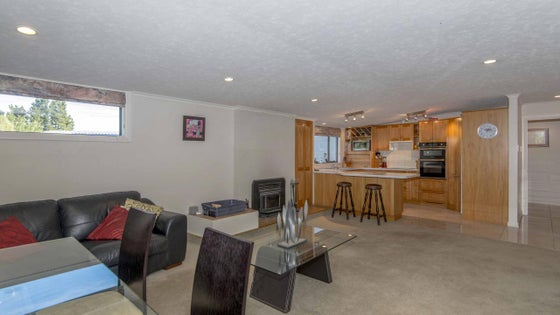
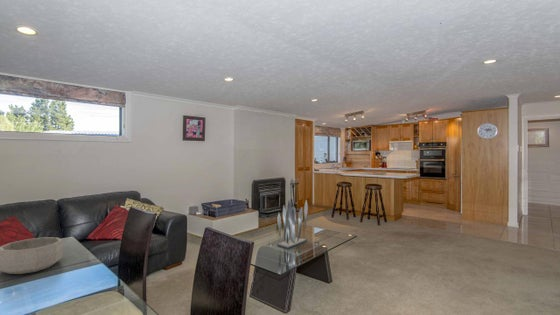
+ decorative bowl [0,236,65,275]
